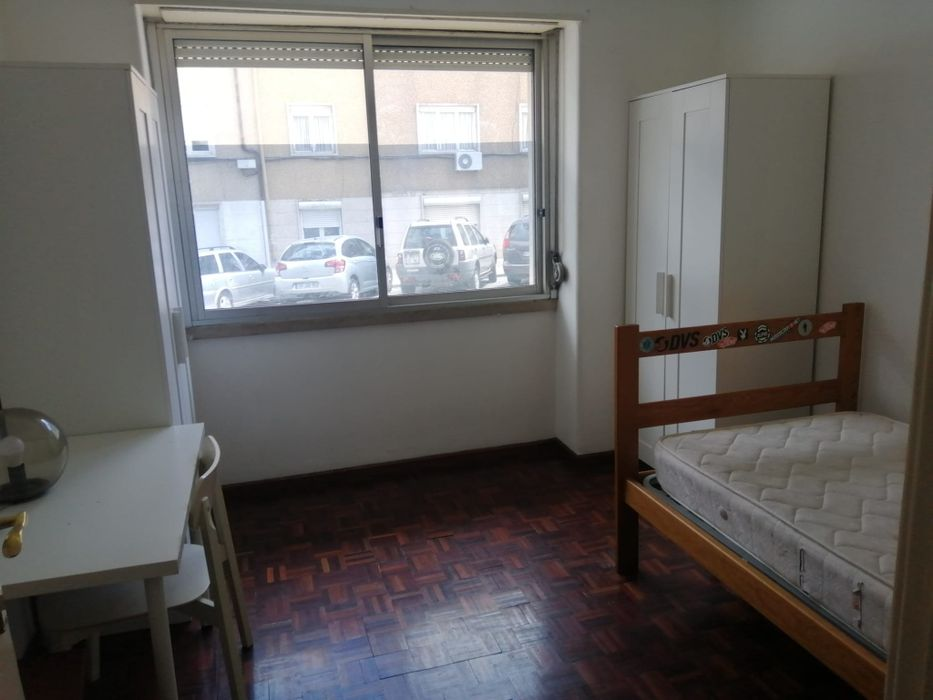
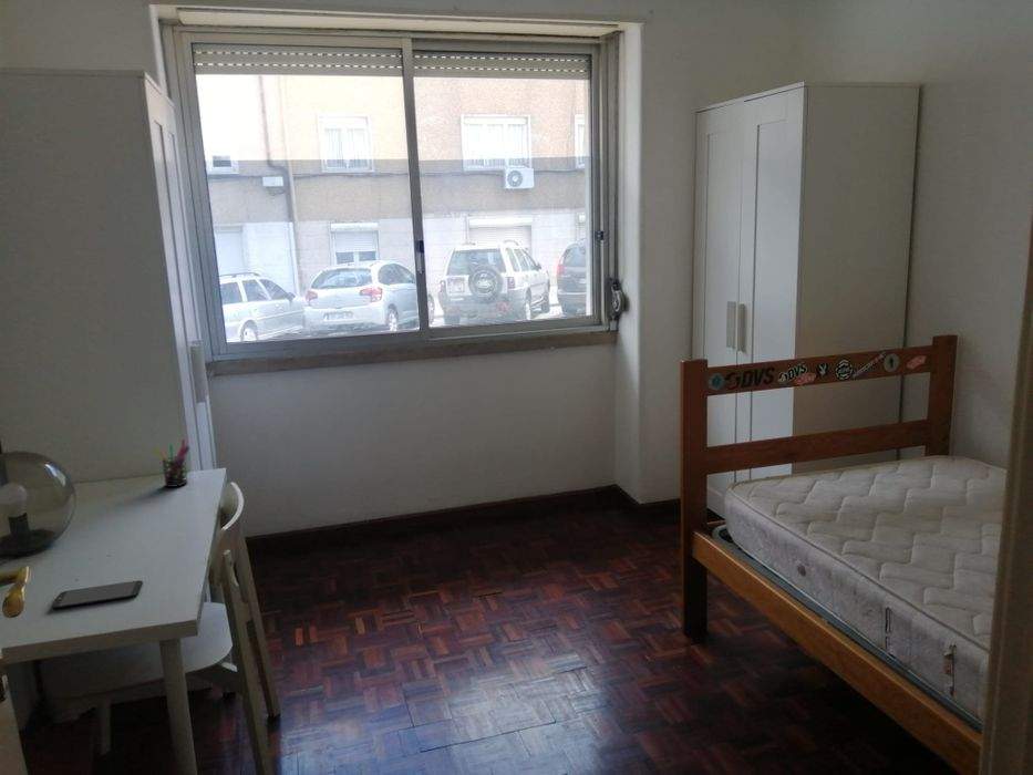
+ pen holder [154,438,190,488]
+ smartphone [51,579,144,609]
